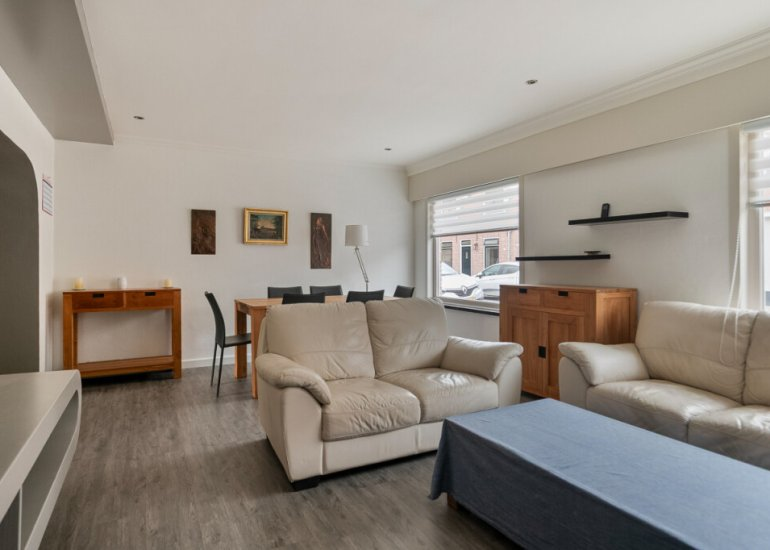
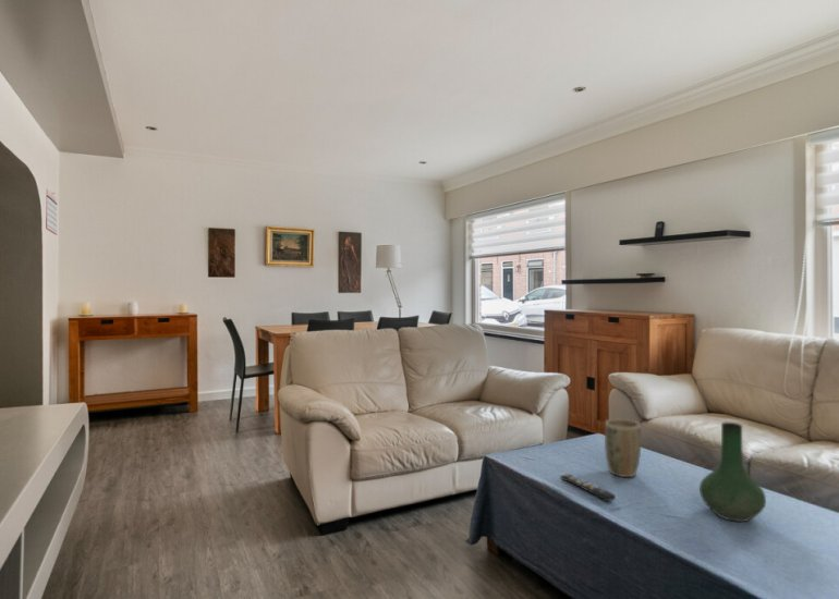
+ plant pot [604,418,642,478]
+ remote control [560,473,617,502]
+ vase [698,421,767,523]
